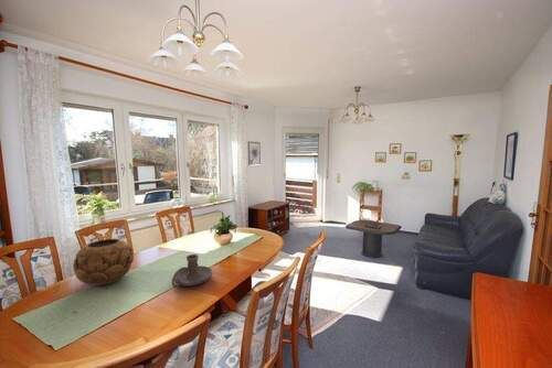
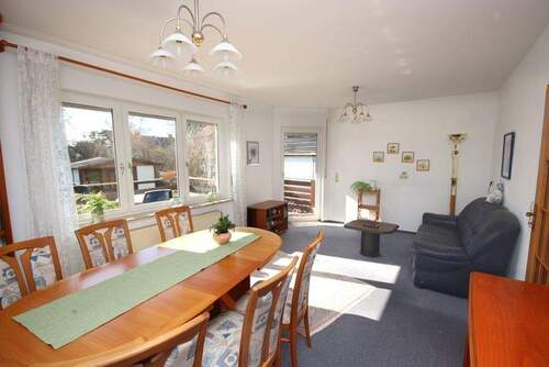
- decorative bowl [72,238,135,288]
- candle holder [171,253,213,289]
